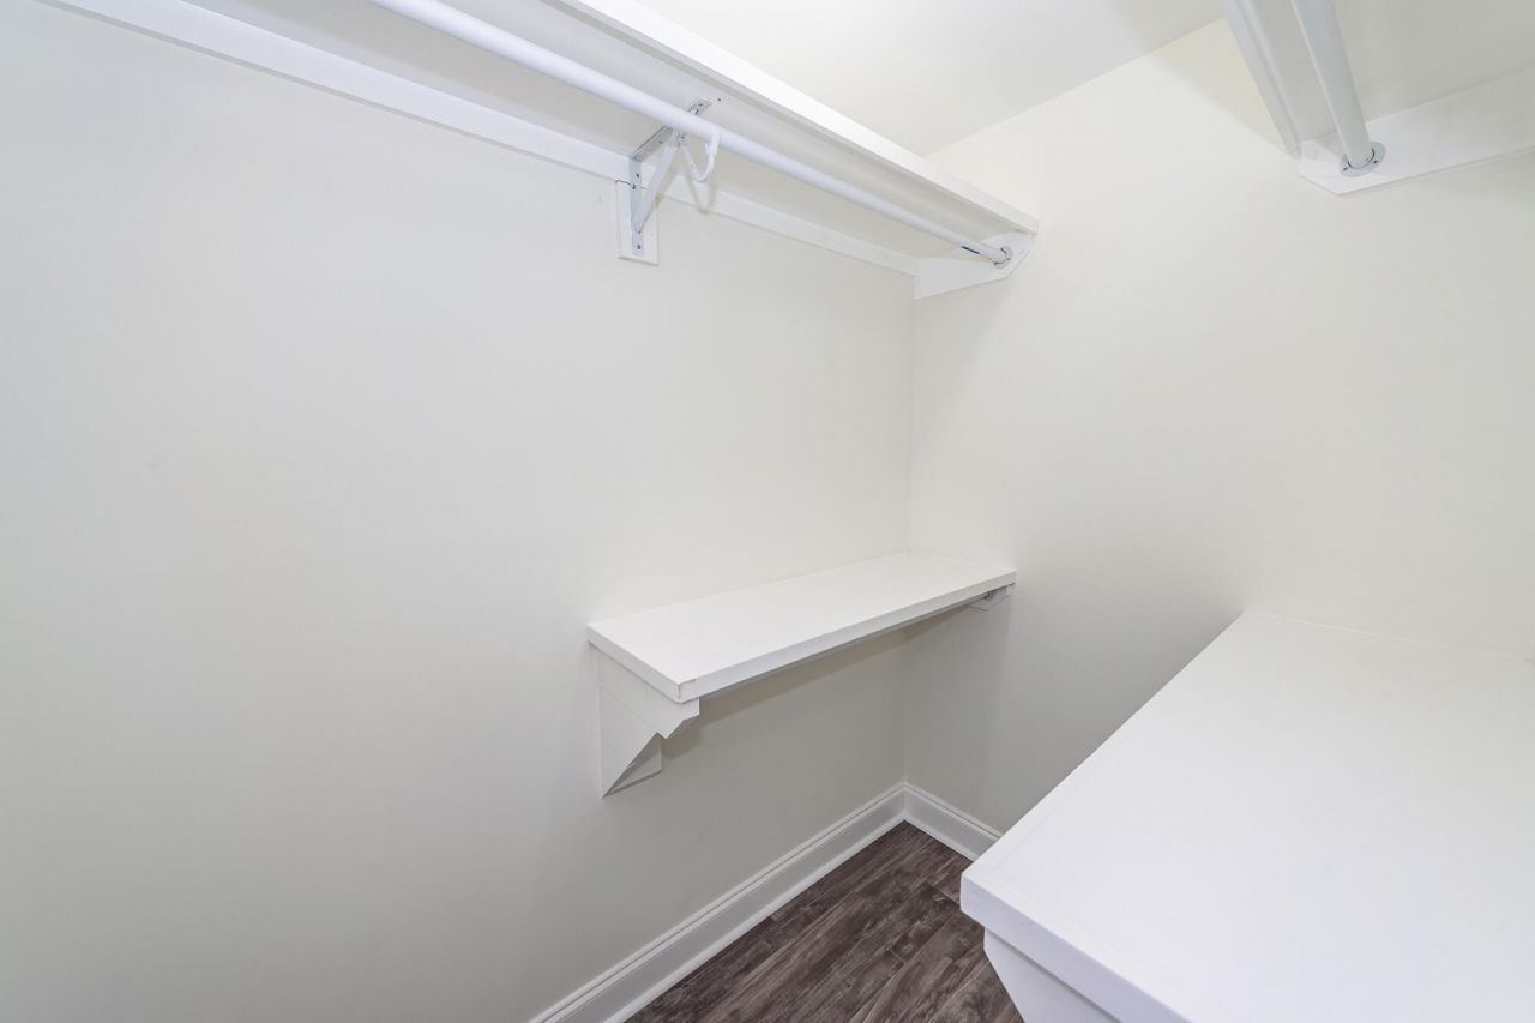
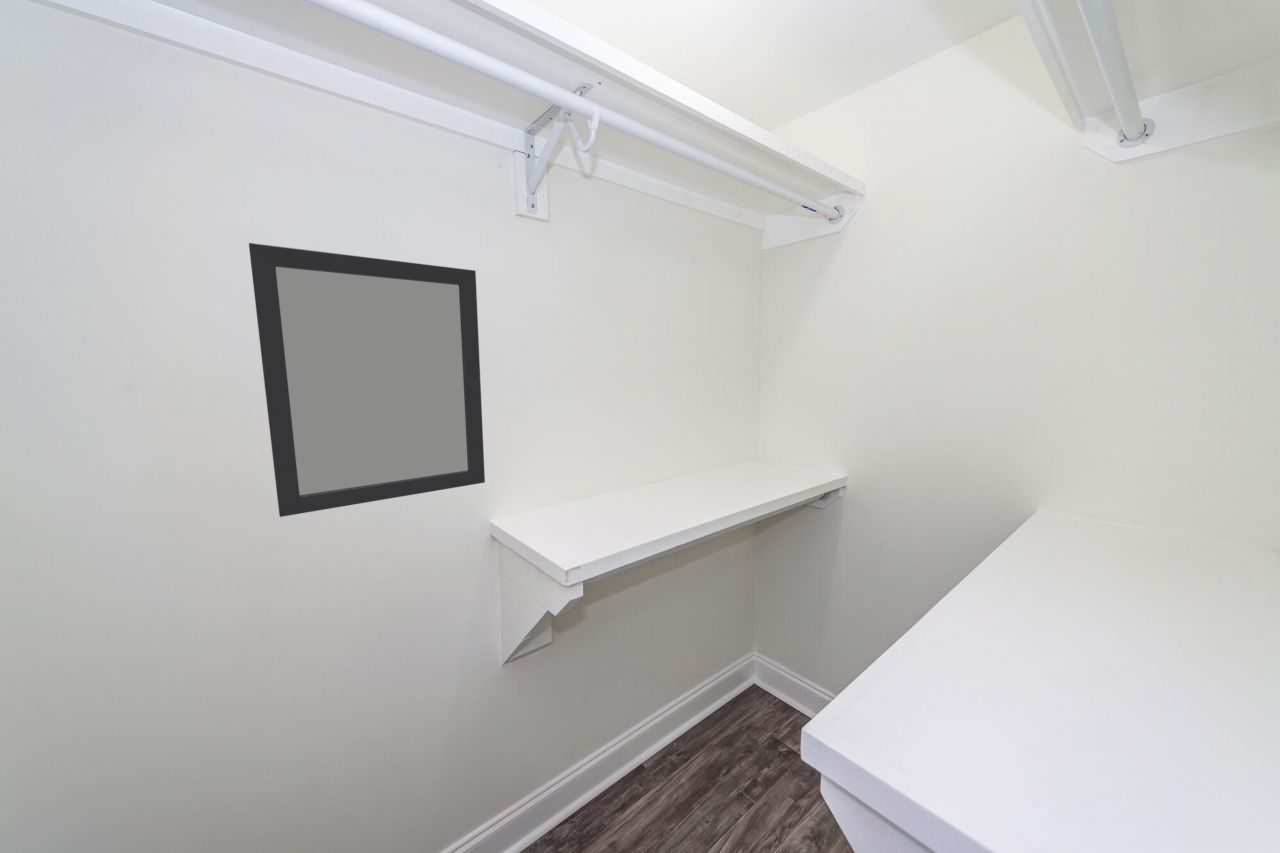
+ home mirror [248,242,486,518]
